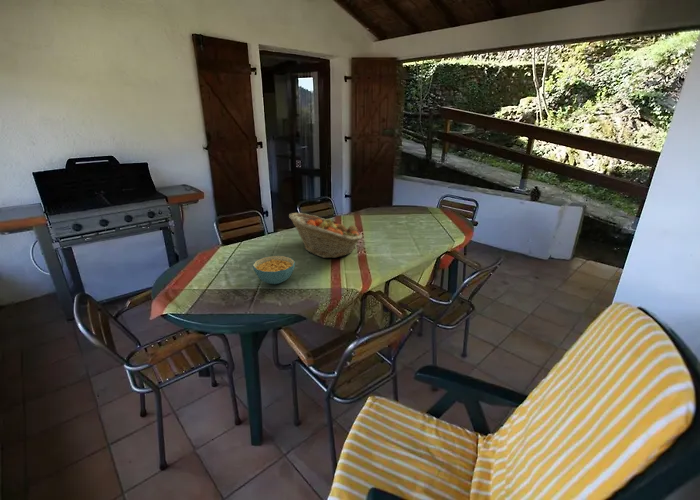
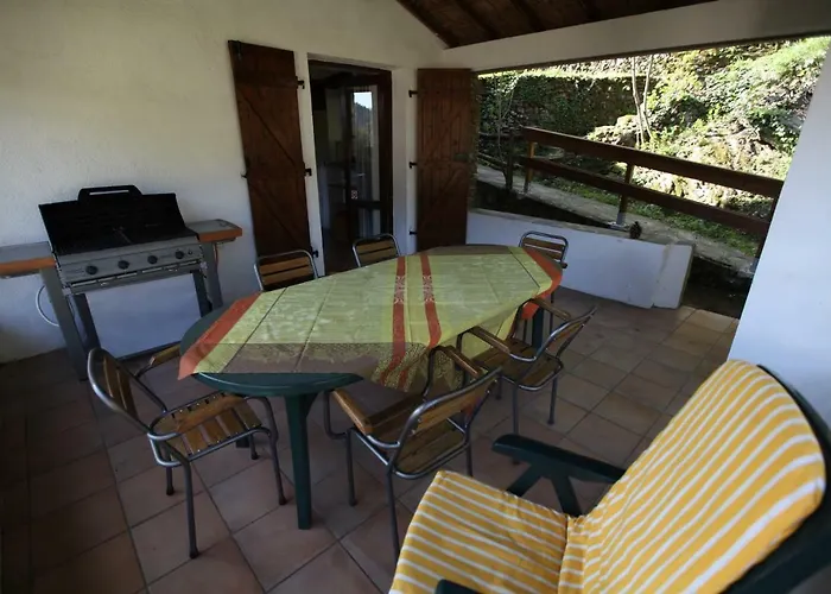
- fruit basket [288,212,363,259]
- cereal bowl [252,255,296,285]
